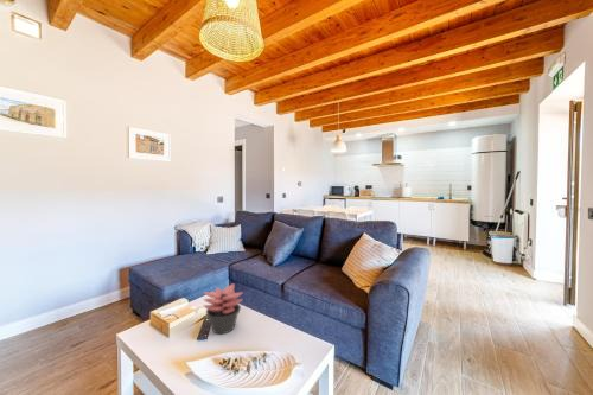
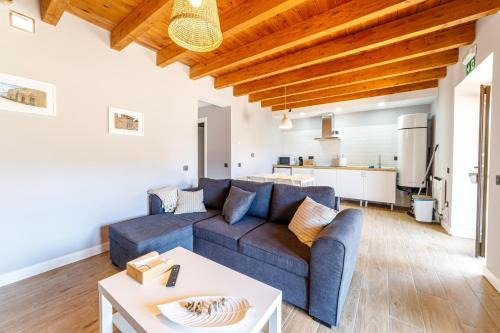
- succulent plant [202,282,244,335]
